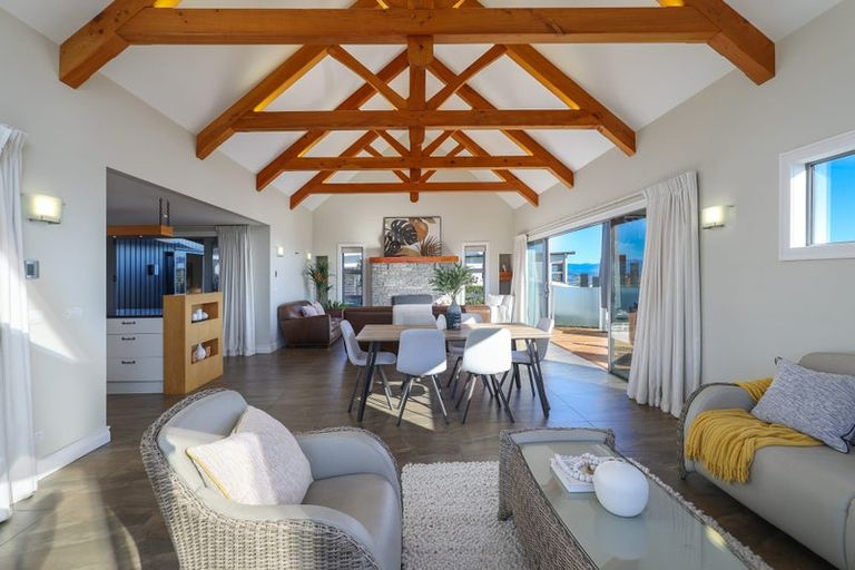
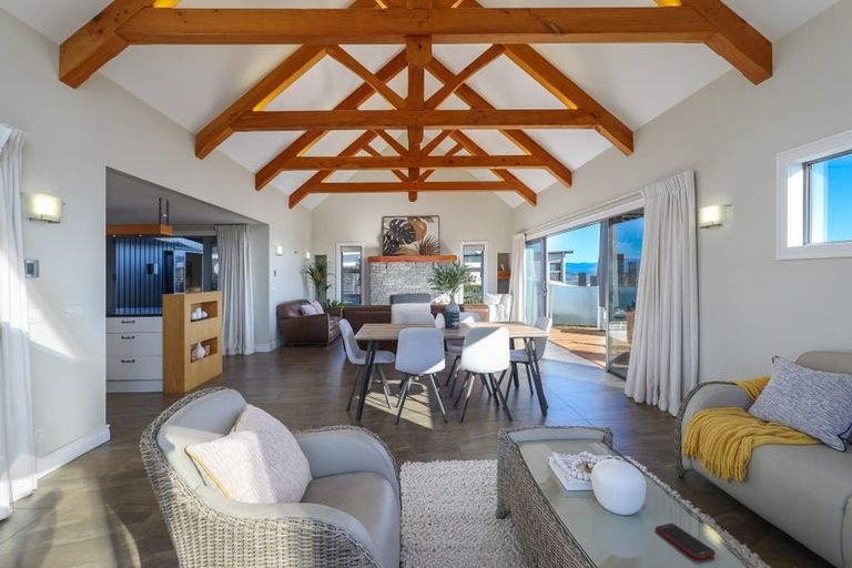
+ cell phone [655,523,717,561]
